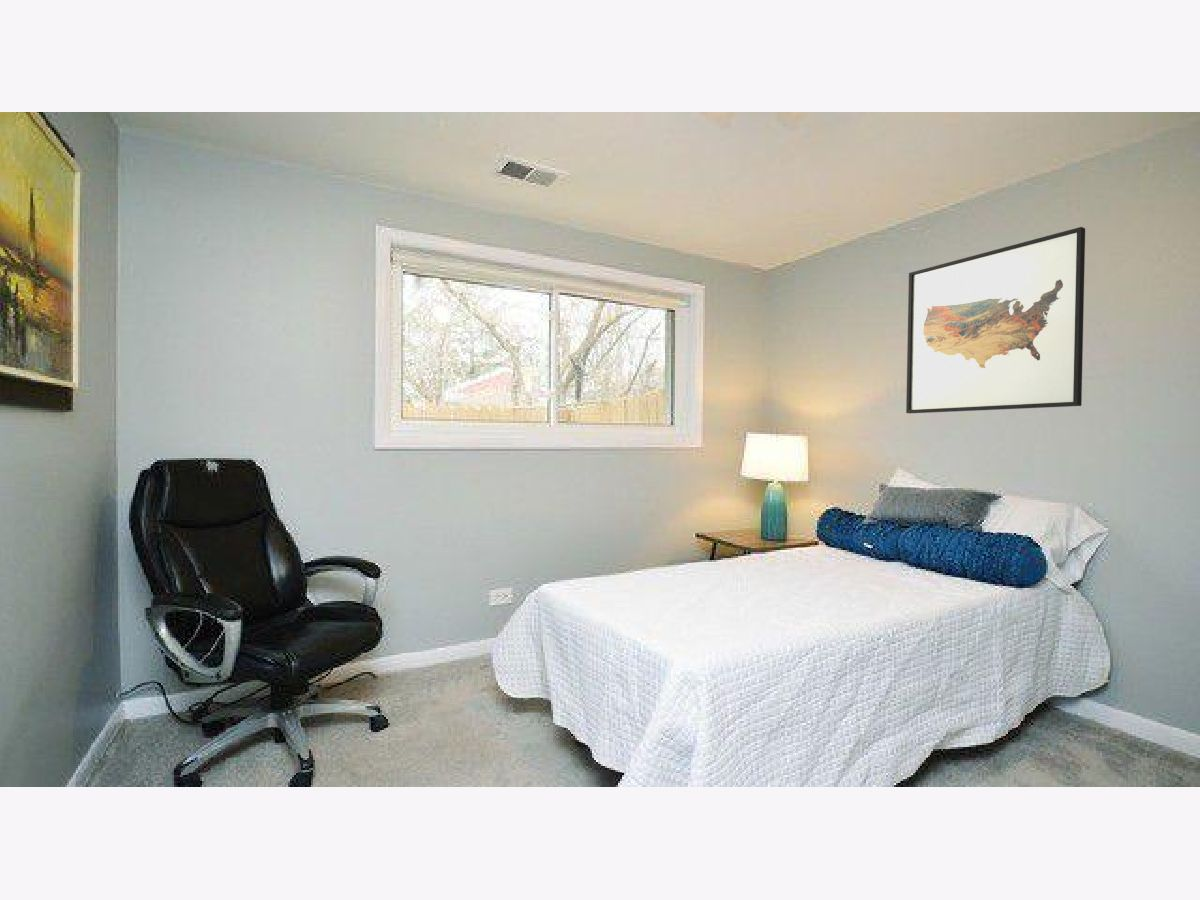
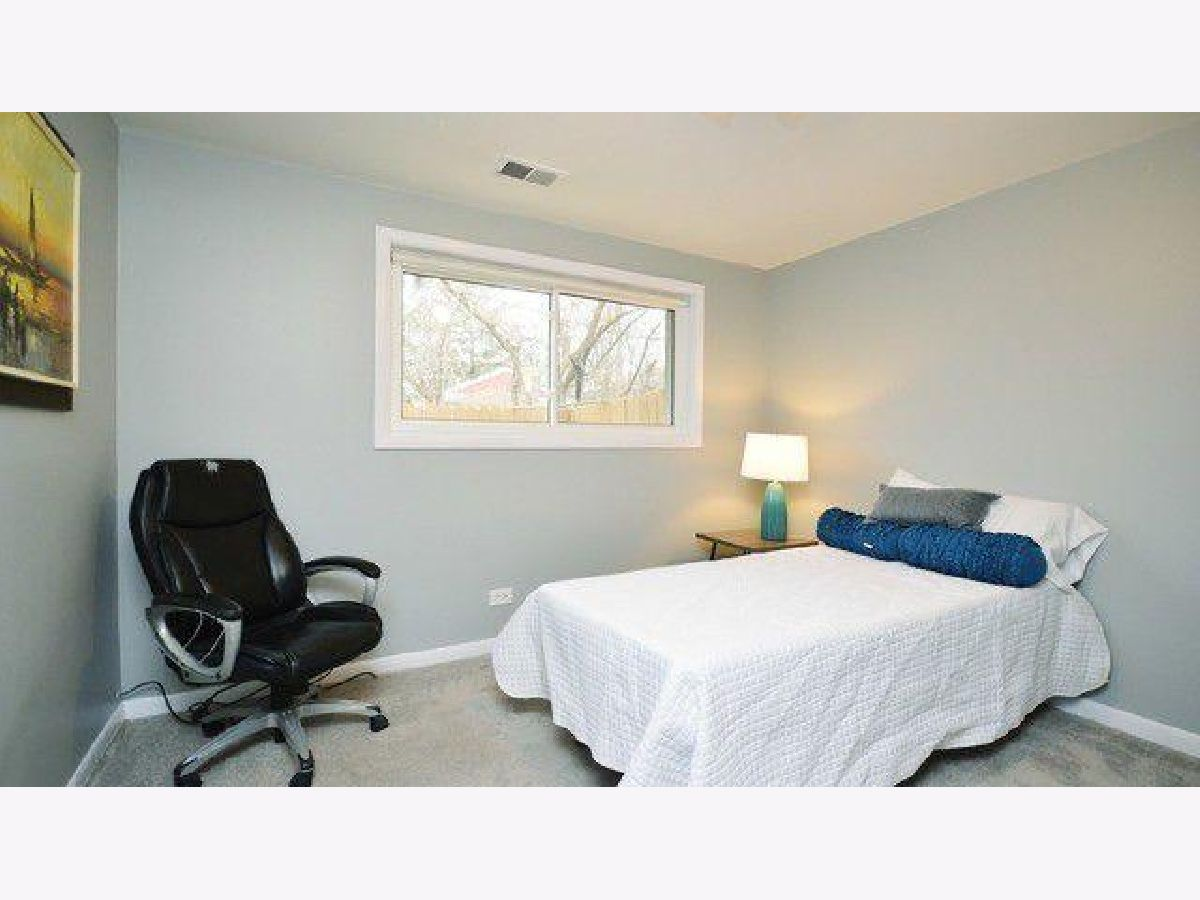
- wall art [905,226,1086,414]
